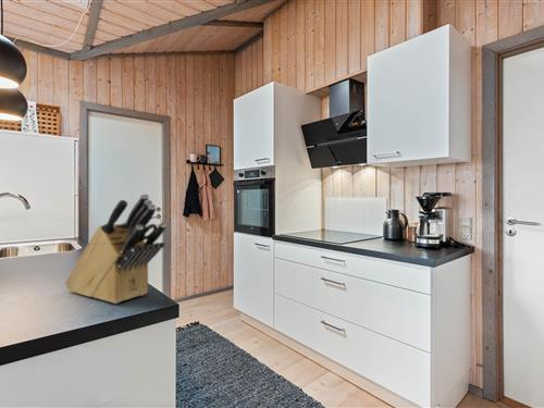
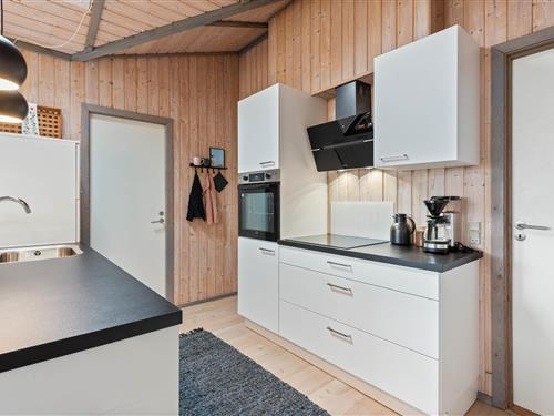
- knife block [64,193,168,305]
